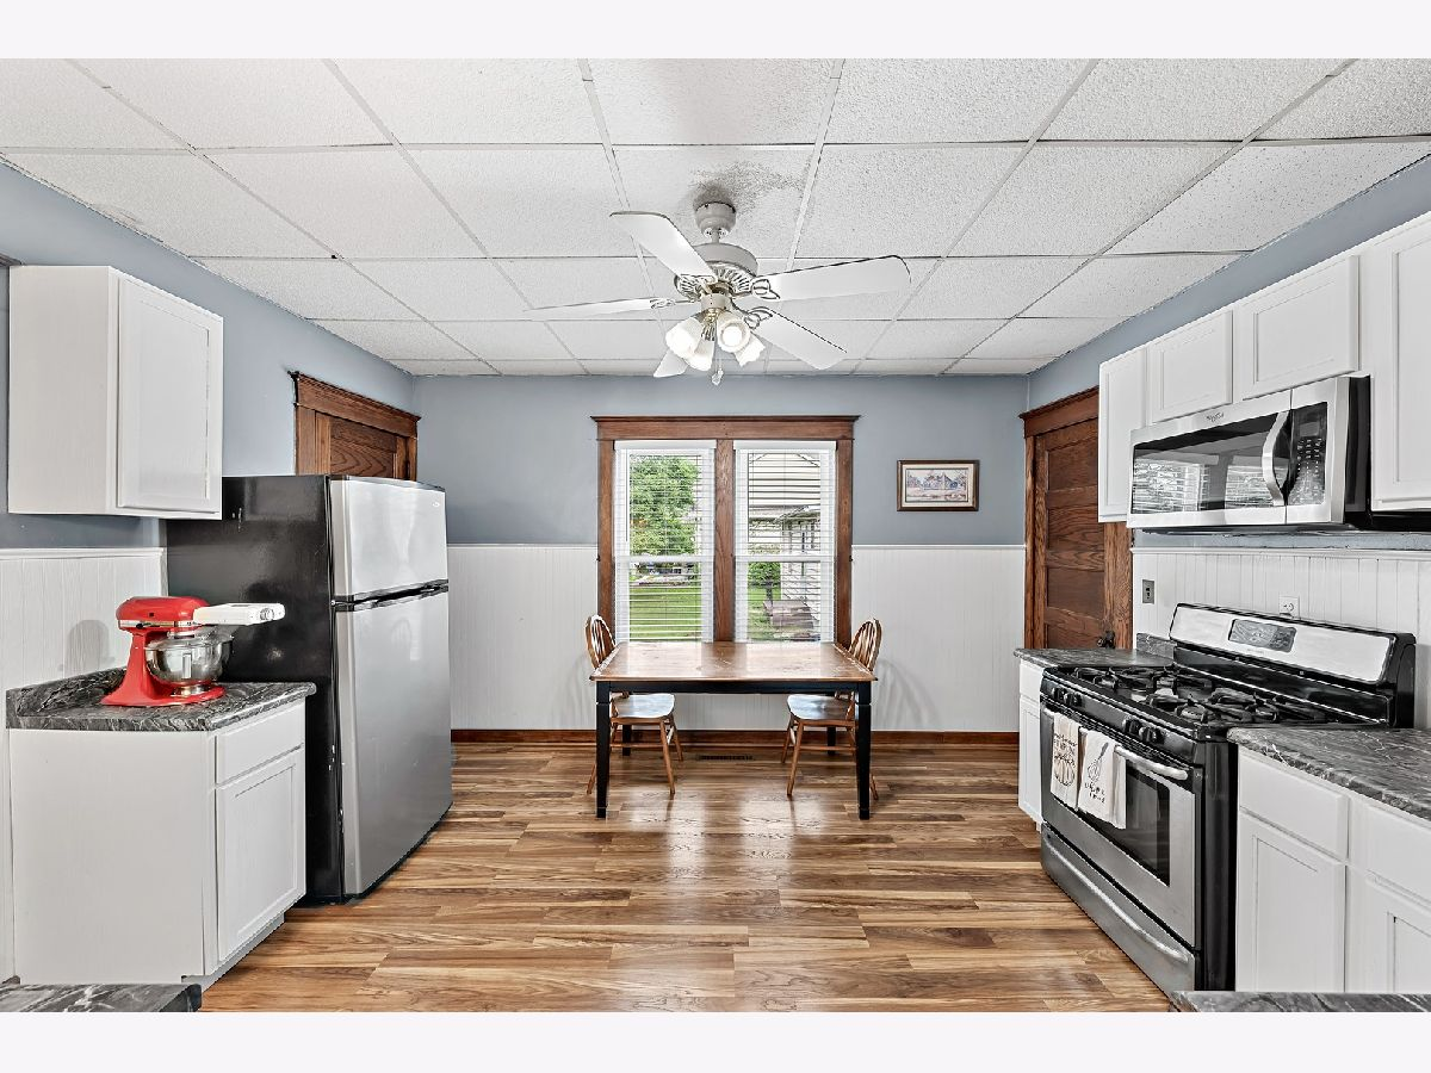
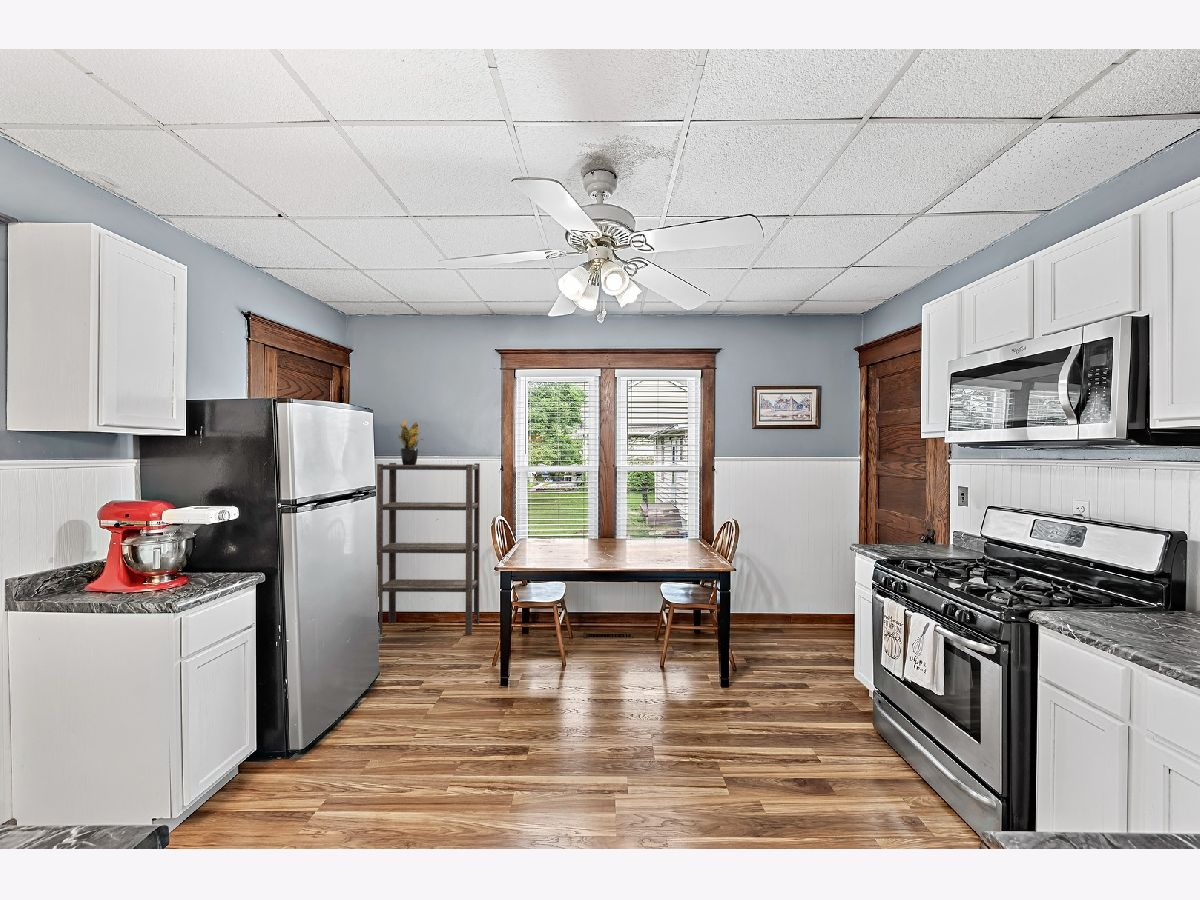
+ potted plant [397,418,424,465]
+ shelving unit [376,462,481,636]
